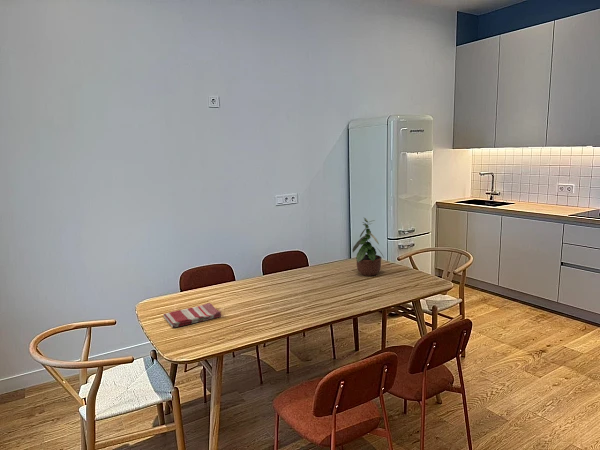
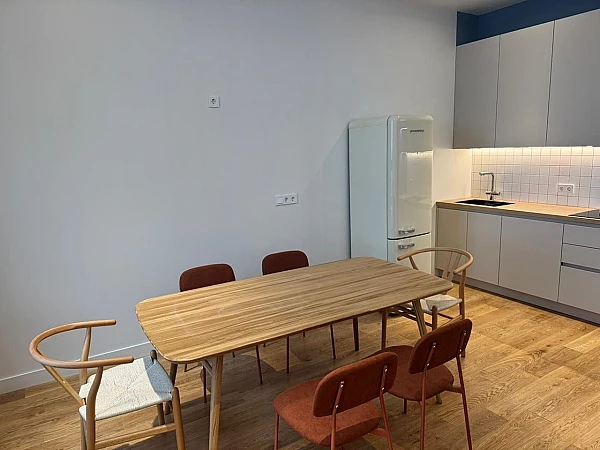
- dish towel [162,302,222,328]
- potted plant [351,217,385,277]
